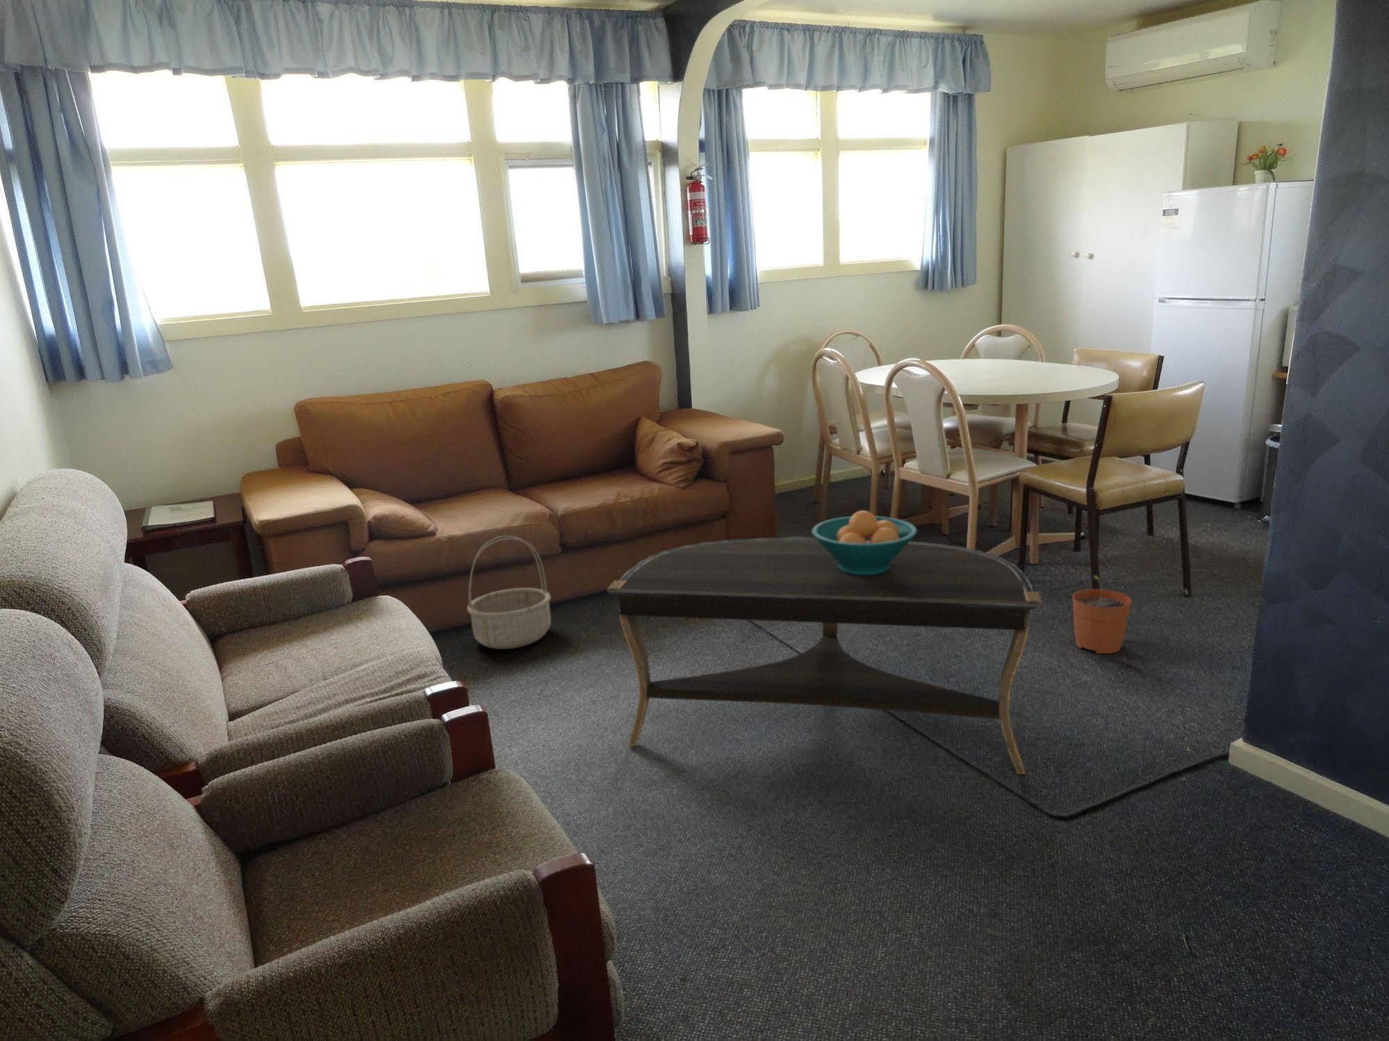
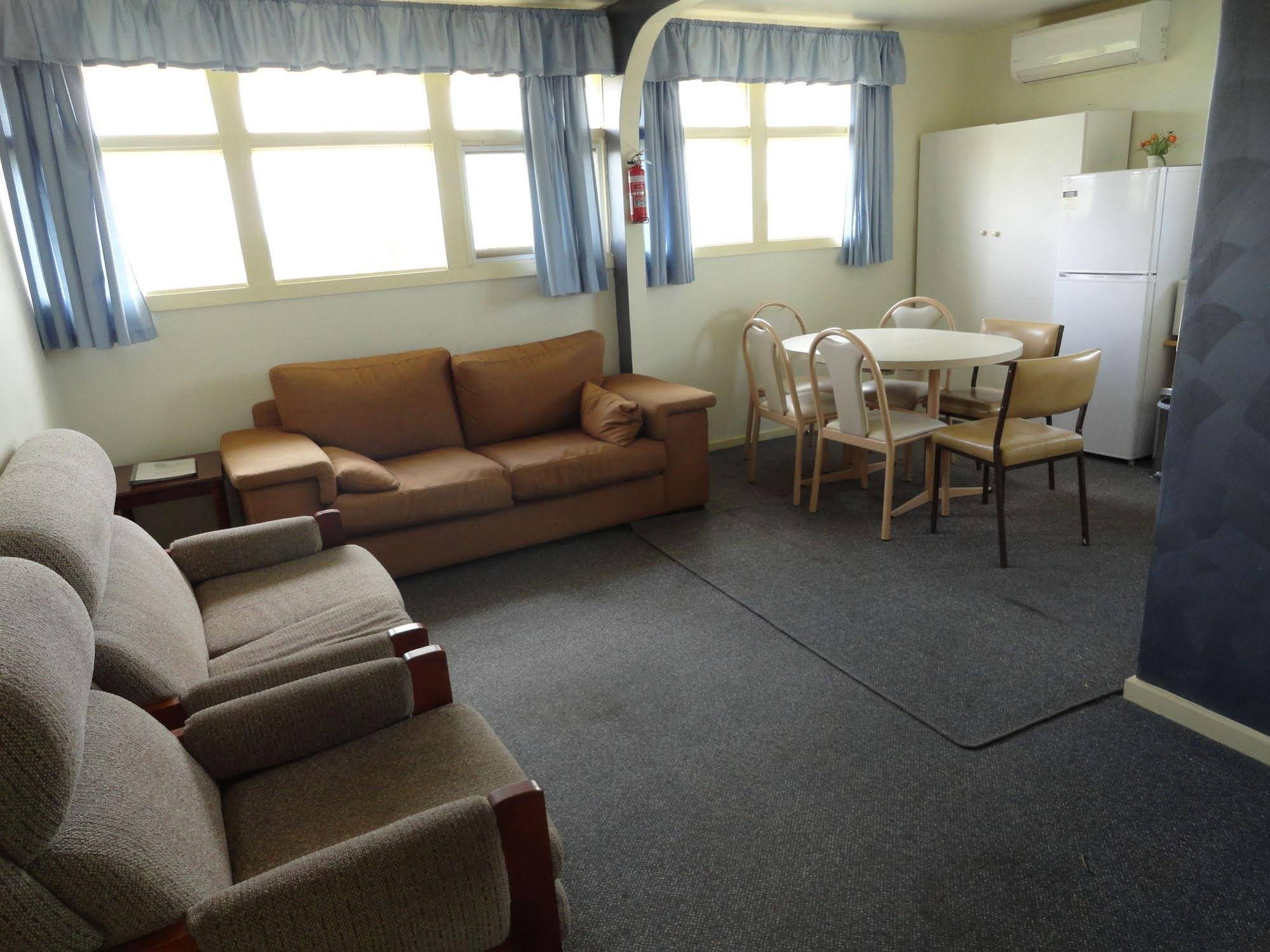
- fruit bowl [810,510,918,575]
- coffee table [607,537,1042,775]
- basket [466,535,551,650]
- plant pot [1072,575,1132,654]
